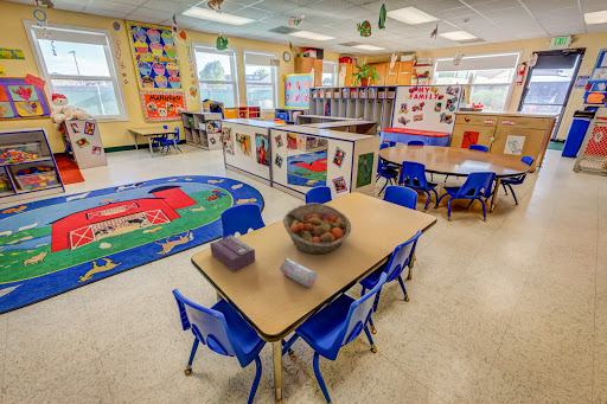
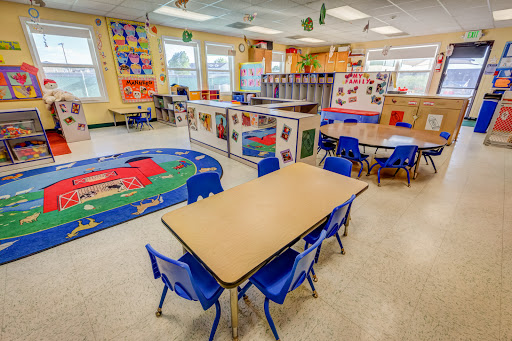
- tissue box [209,233,256,272]
- pencil case [279,257,318,288]
- fruit basket [282,201,352,255]
